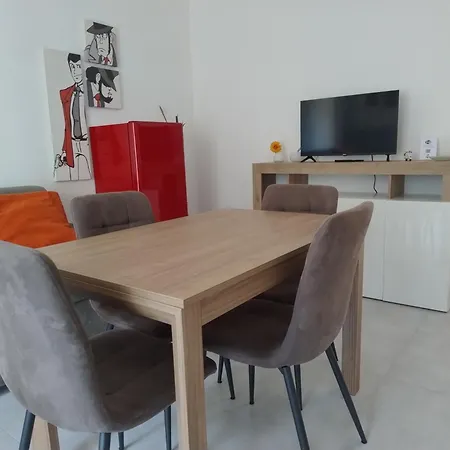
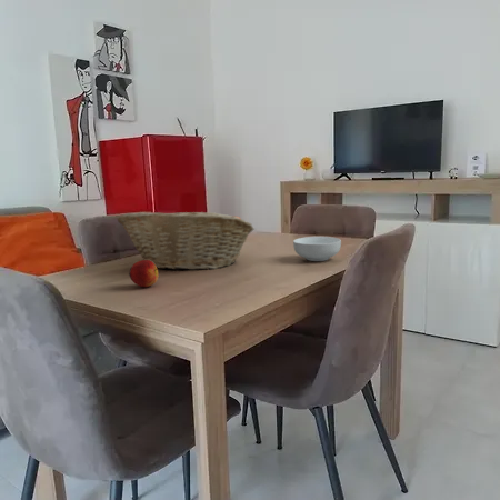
+ apple [128,259,160,288]
+ cereal bowl [292,236,342,262]
+ fruit basket [116,211,256,271]
